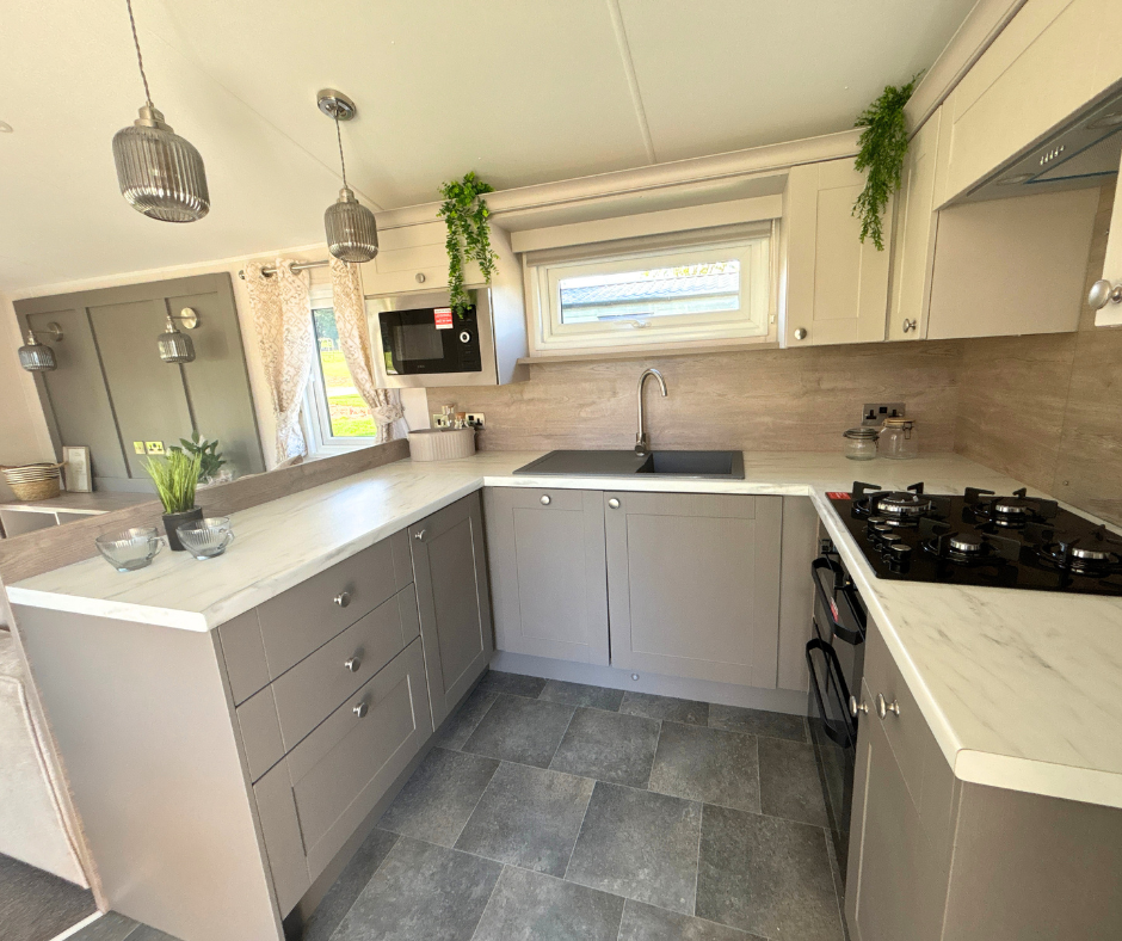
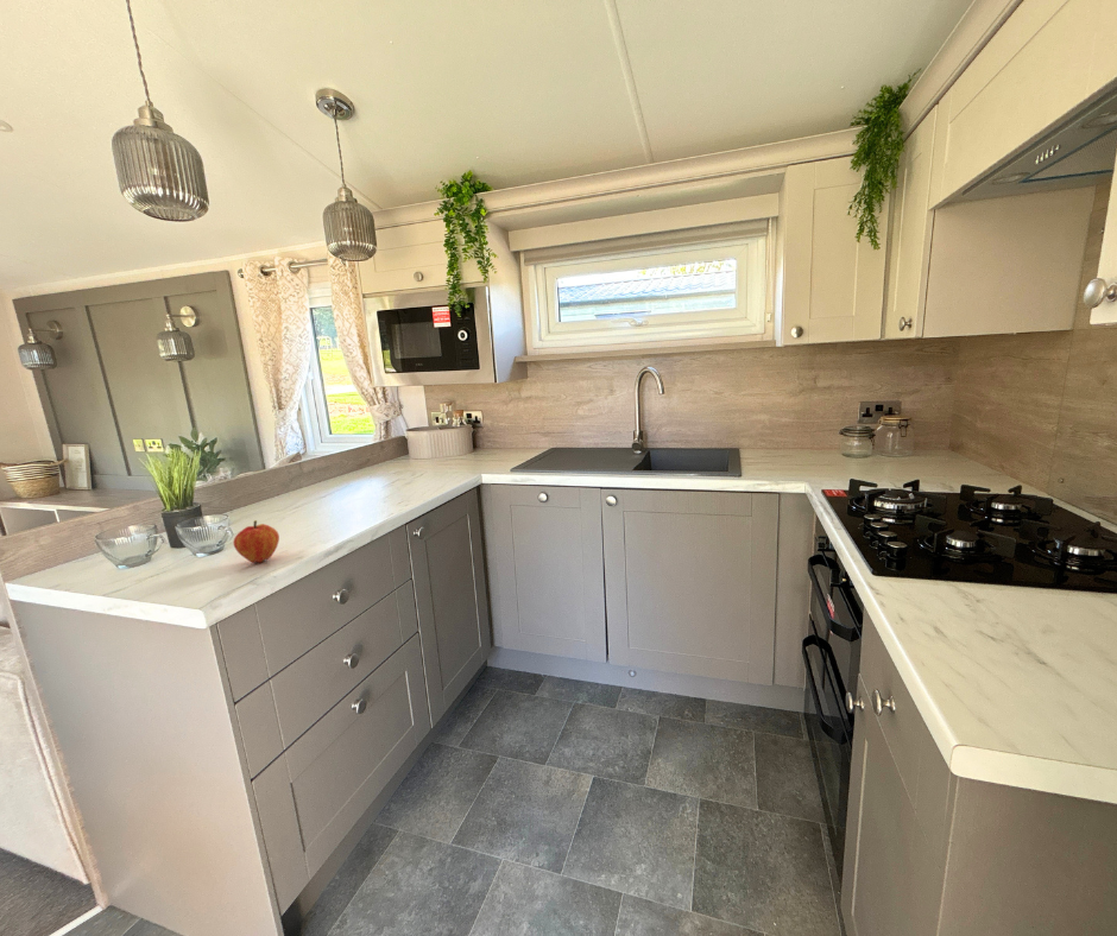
+ fruit [232,519,280,563]
